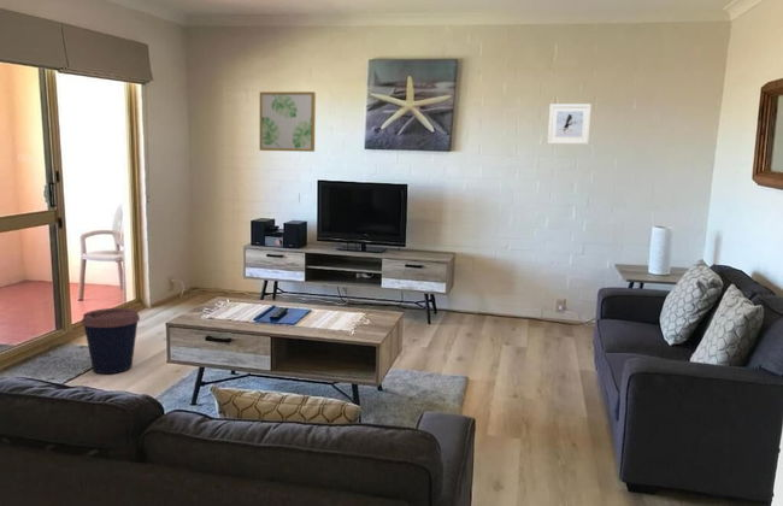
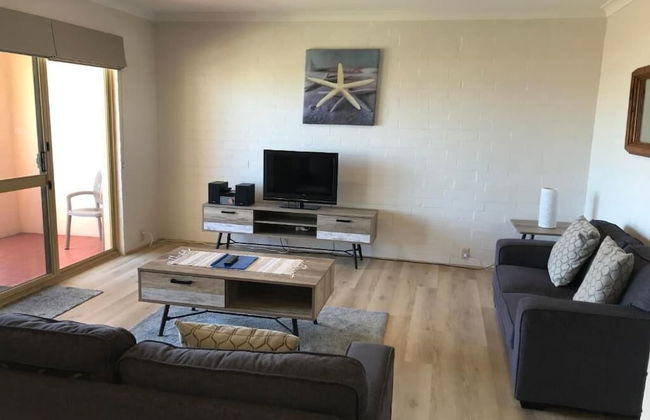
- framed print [547,102,593,146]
- coffee cup [81,307,141,375]
- wall art [259,90,317,153]
